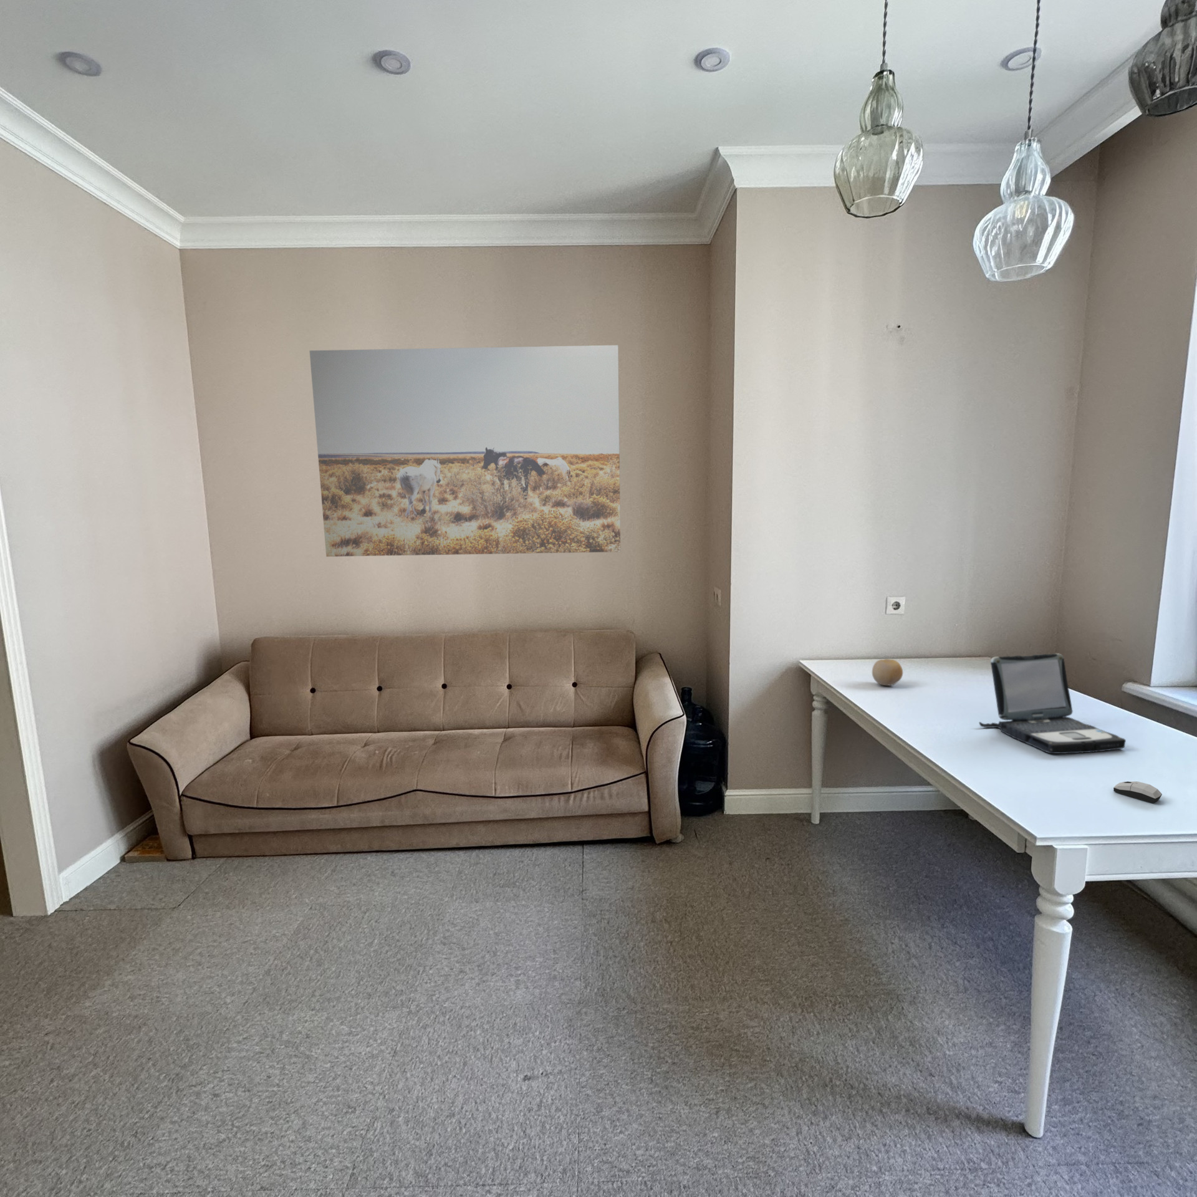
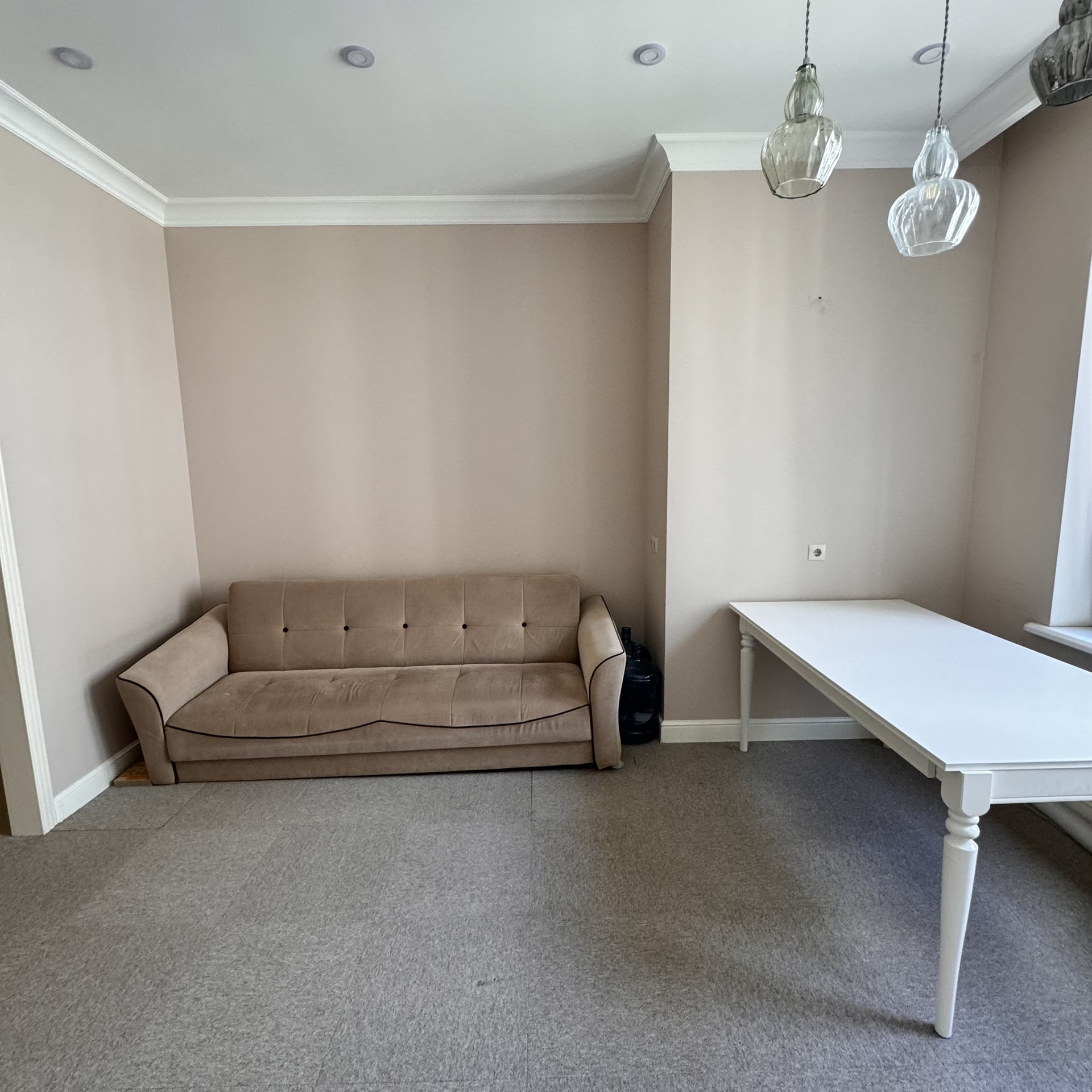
- laptop [979,652,1127,754]
- wall art [309,345,620,557]
- fruit [871,659,903,686]
- computer mouse [1113,780,1163,803]
